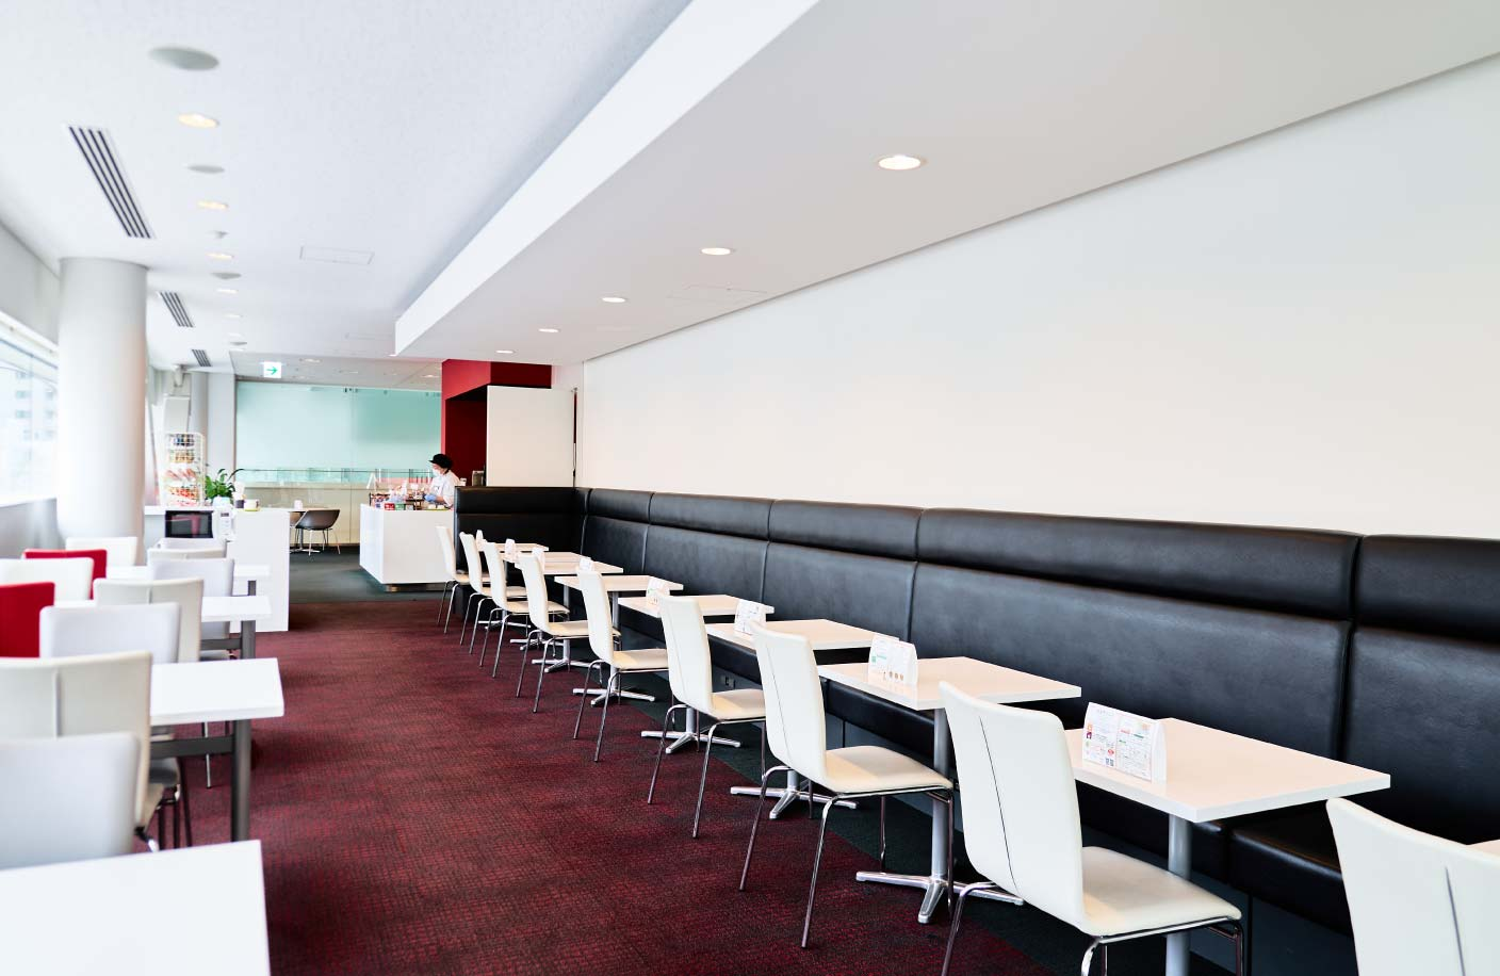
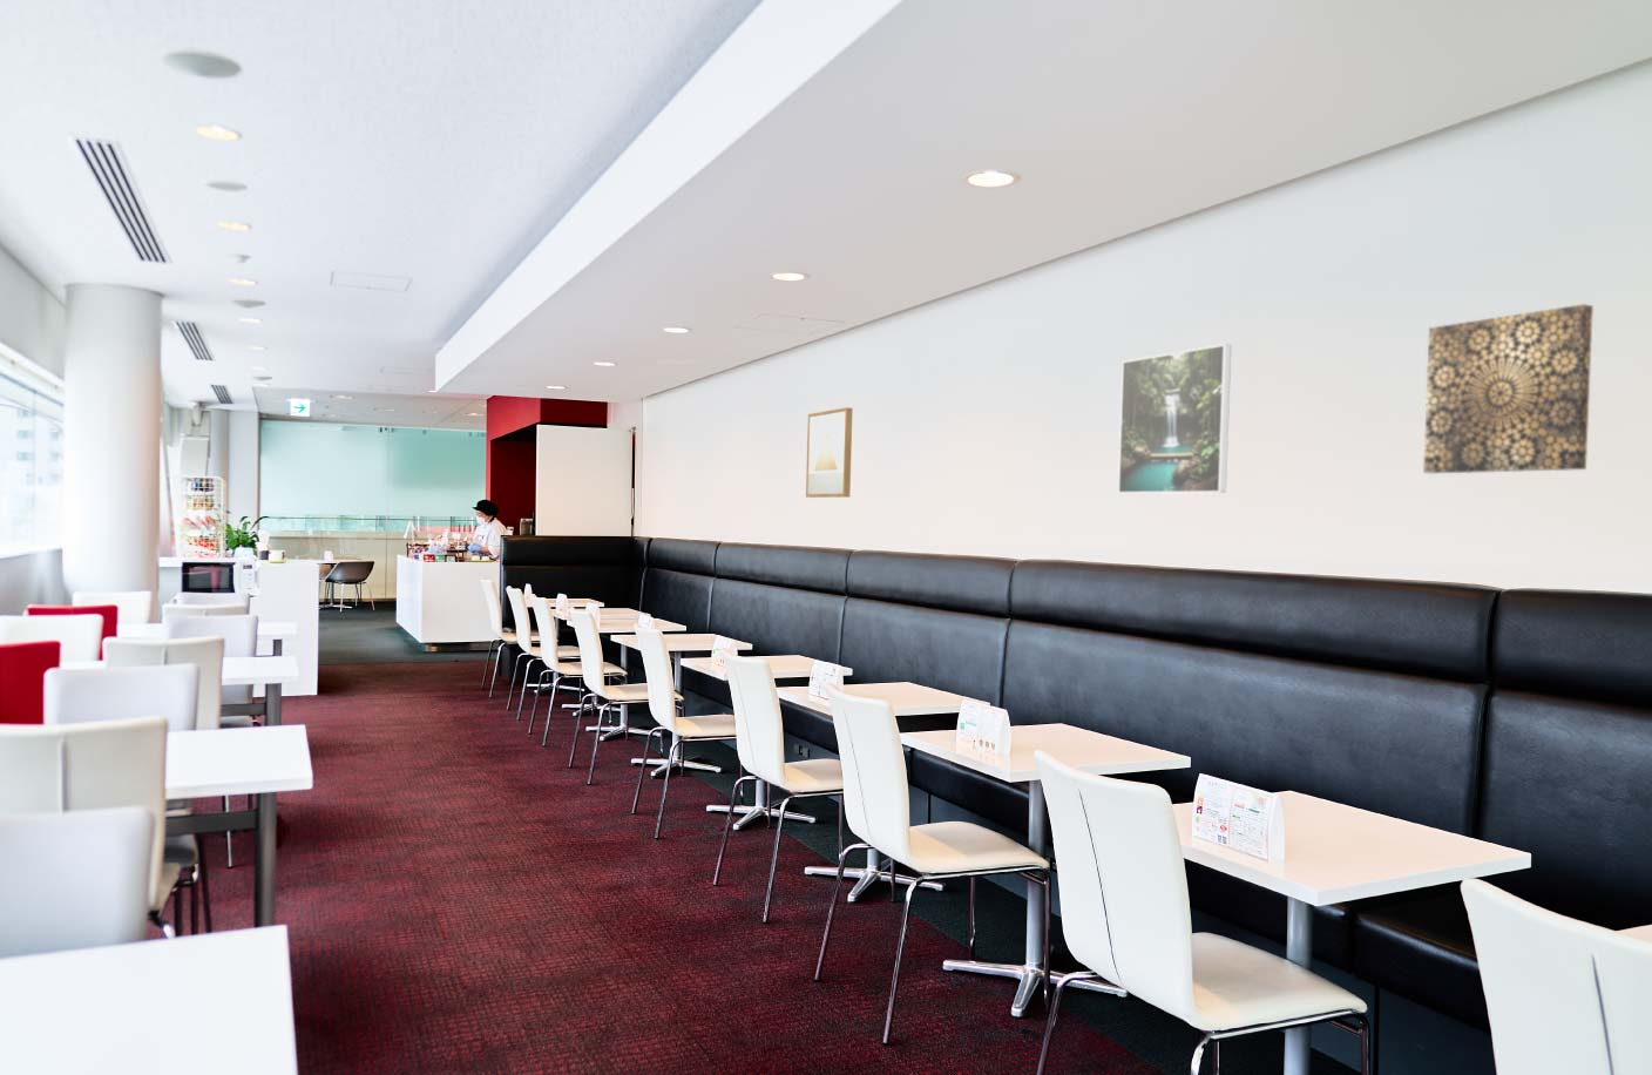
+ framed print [1117,343,1232,495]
+ wall art [804,406,854,498]
+ wall art [1422,303,1594,474]
